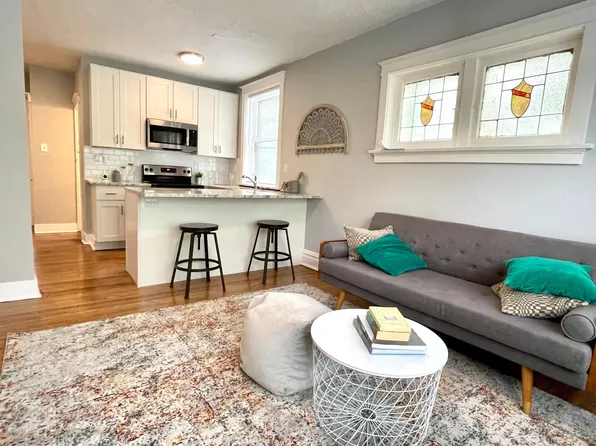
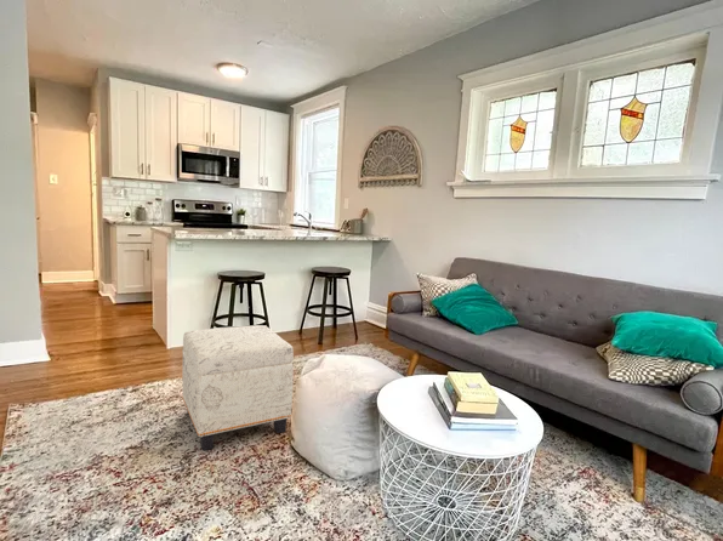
+ ottoman [181,324,295,451]
